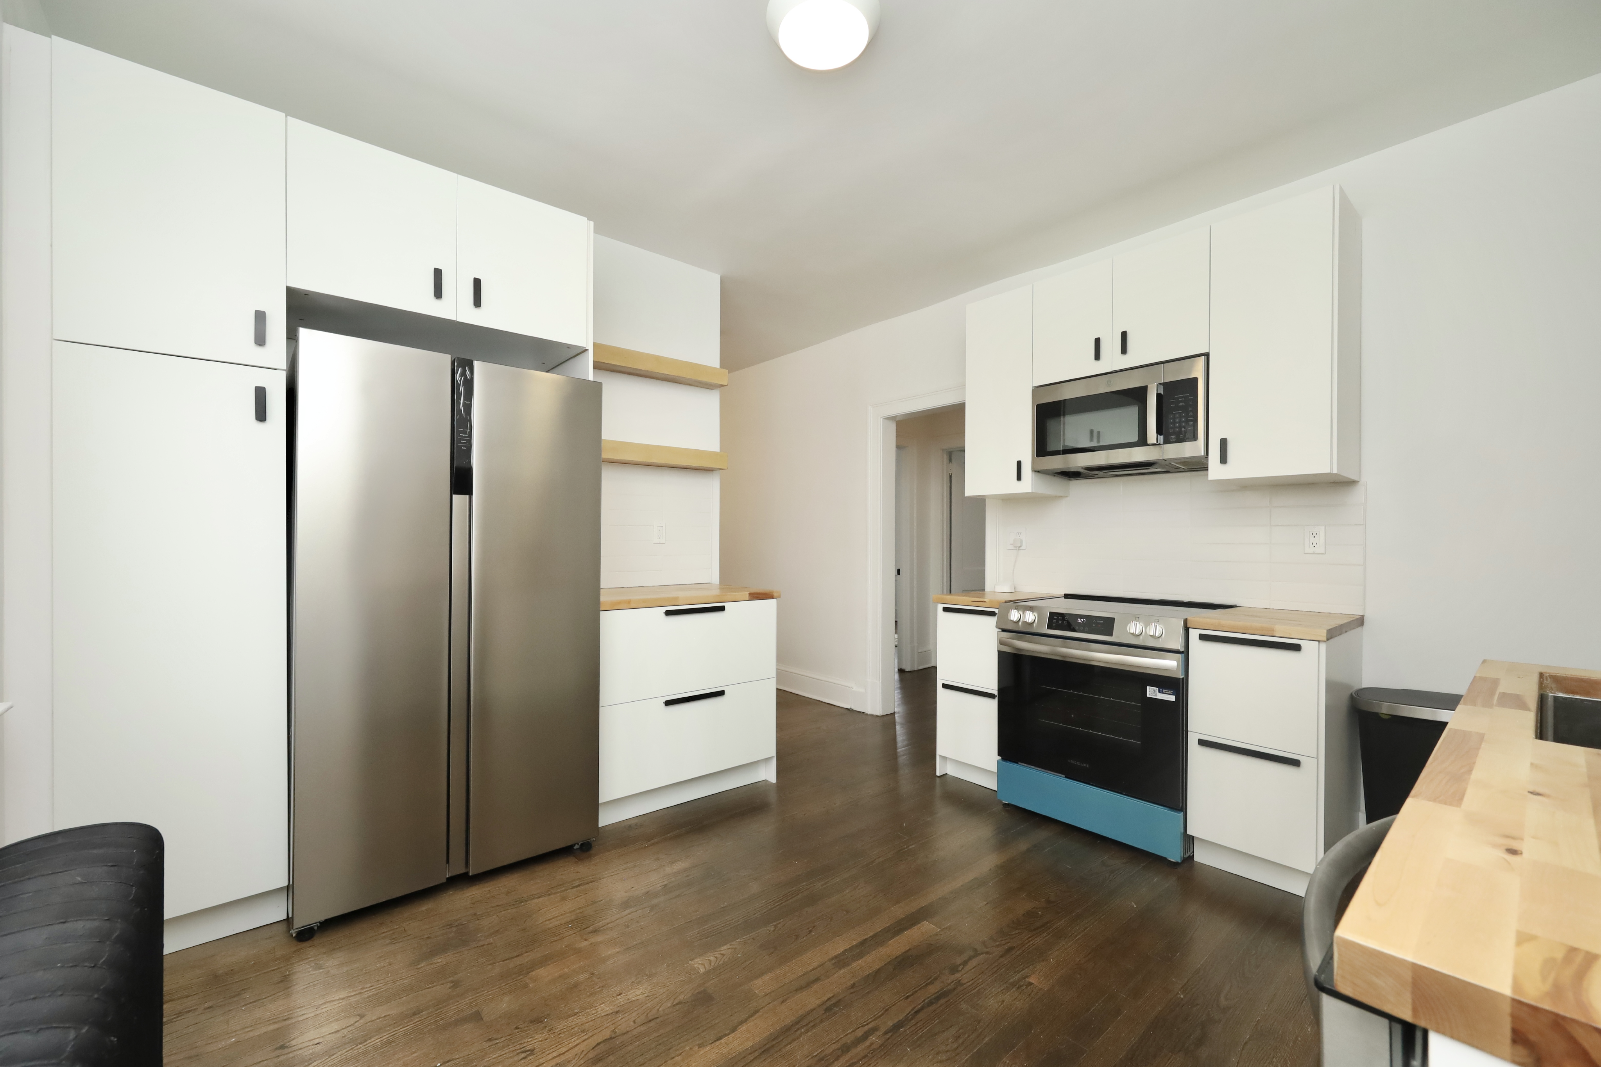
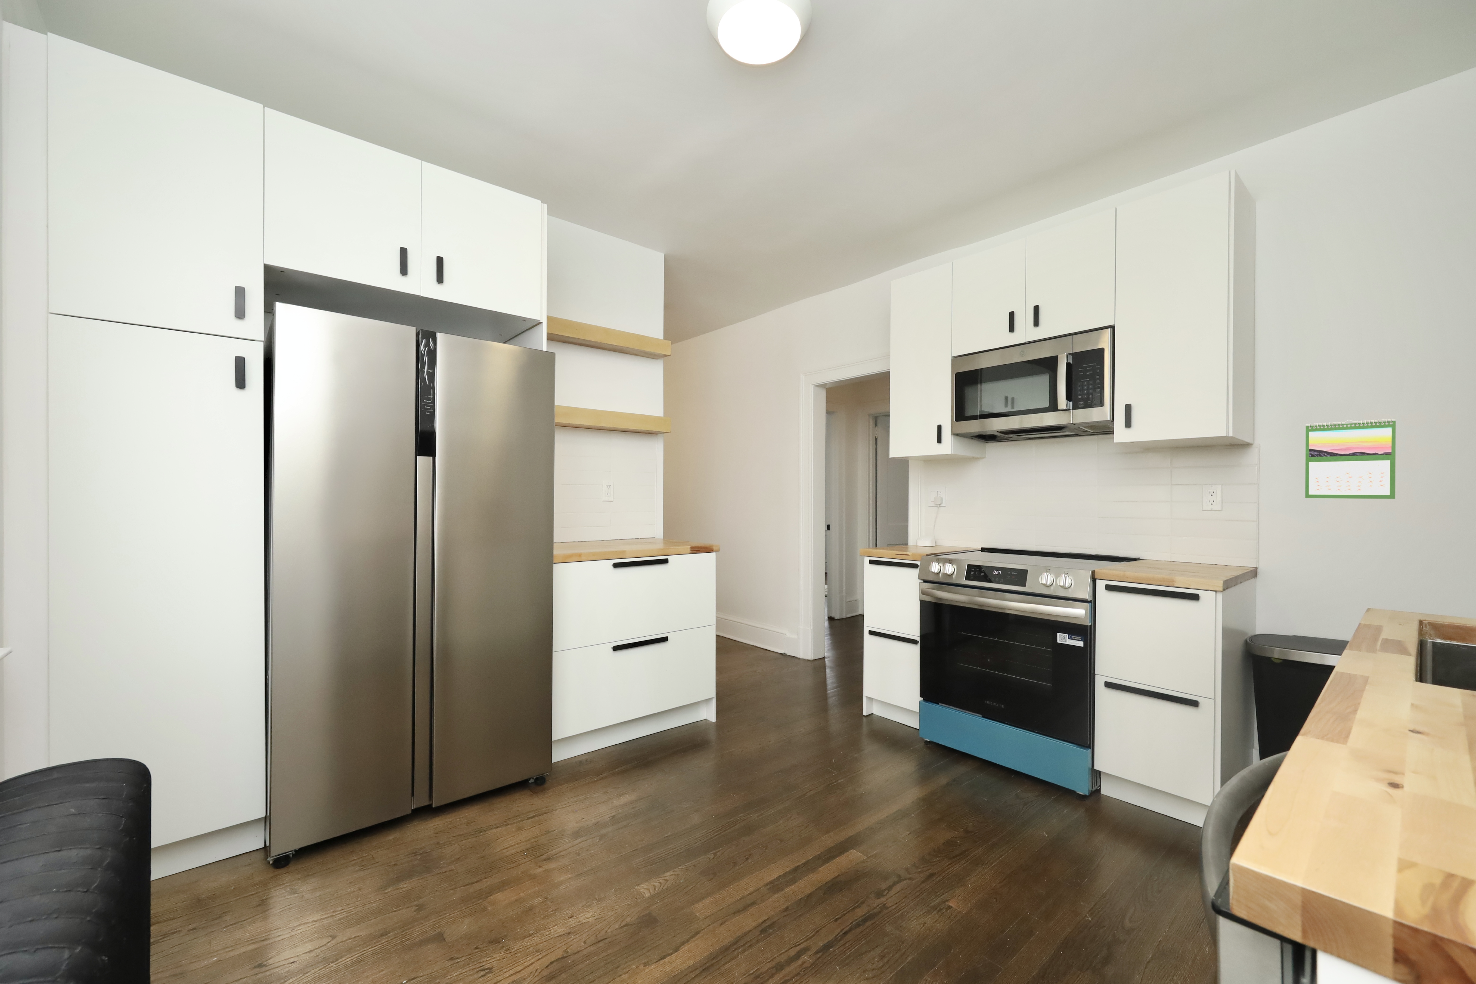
+ calendar [1305,418,1396,500]
